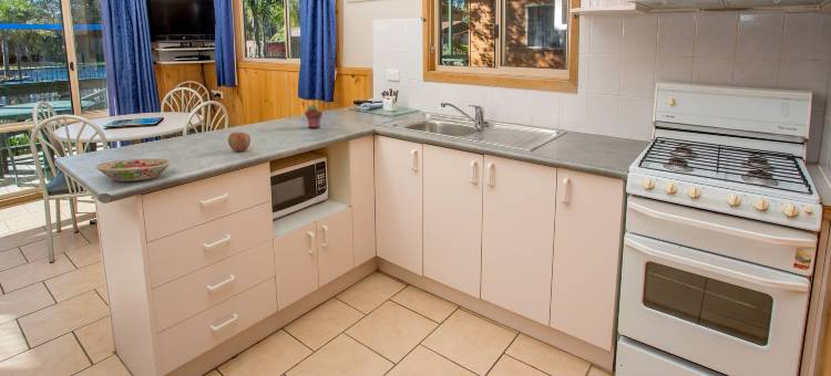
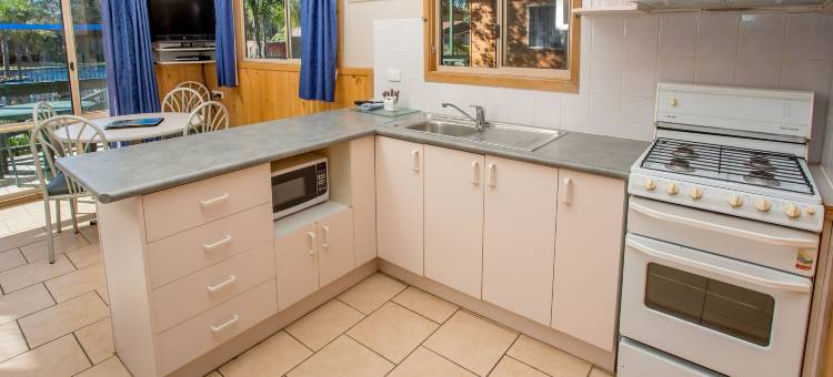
- apple [227,132,252,153]
- bowl [94,158,172,182]
- potted succulent [304,104,324,128]
